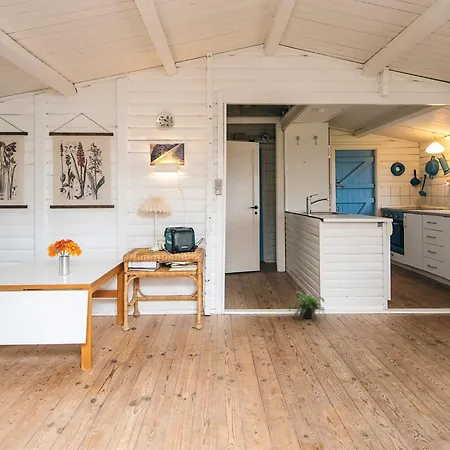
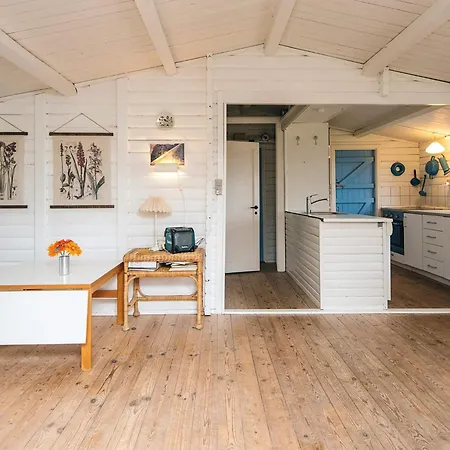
- potted plant [288,290,327,320]
